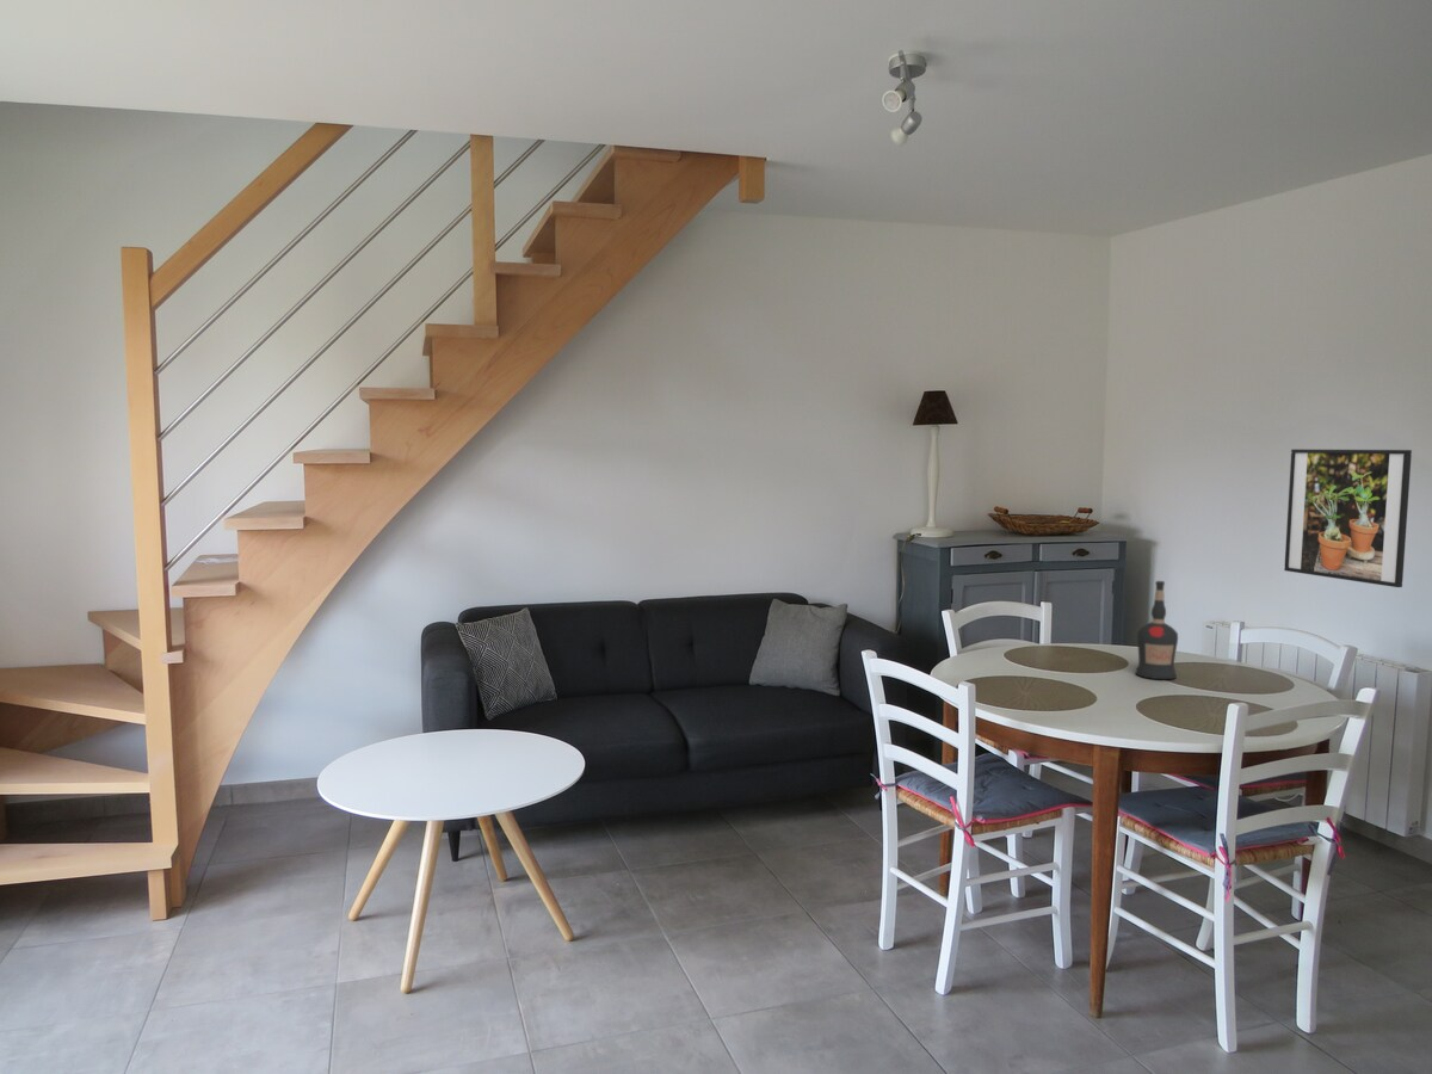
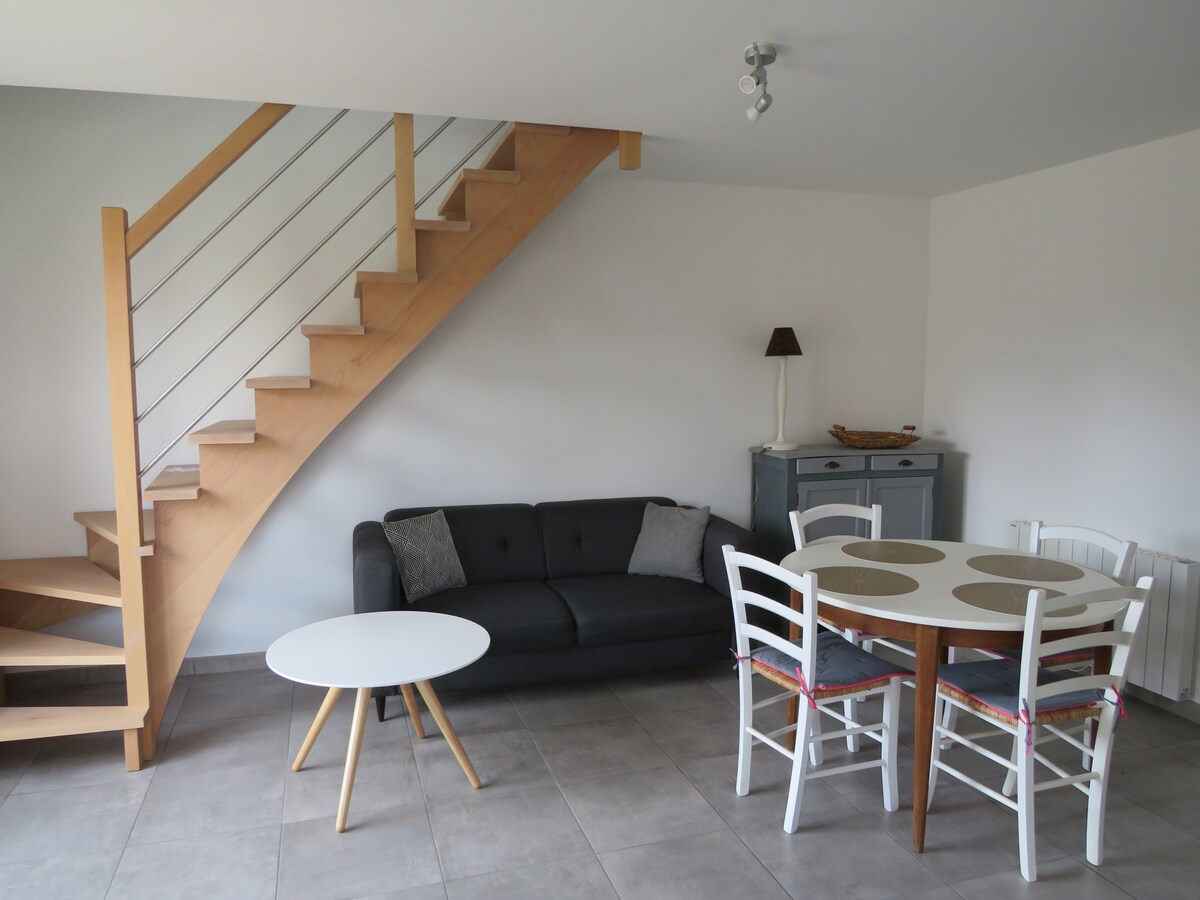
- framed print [1283,448,1413,588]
- liquor bottle [1134,580,1179,680]
